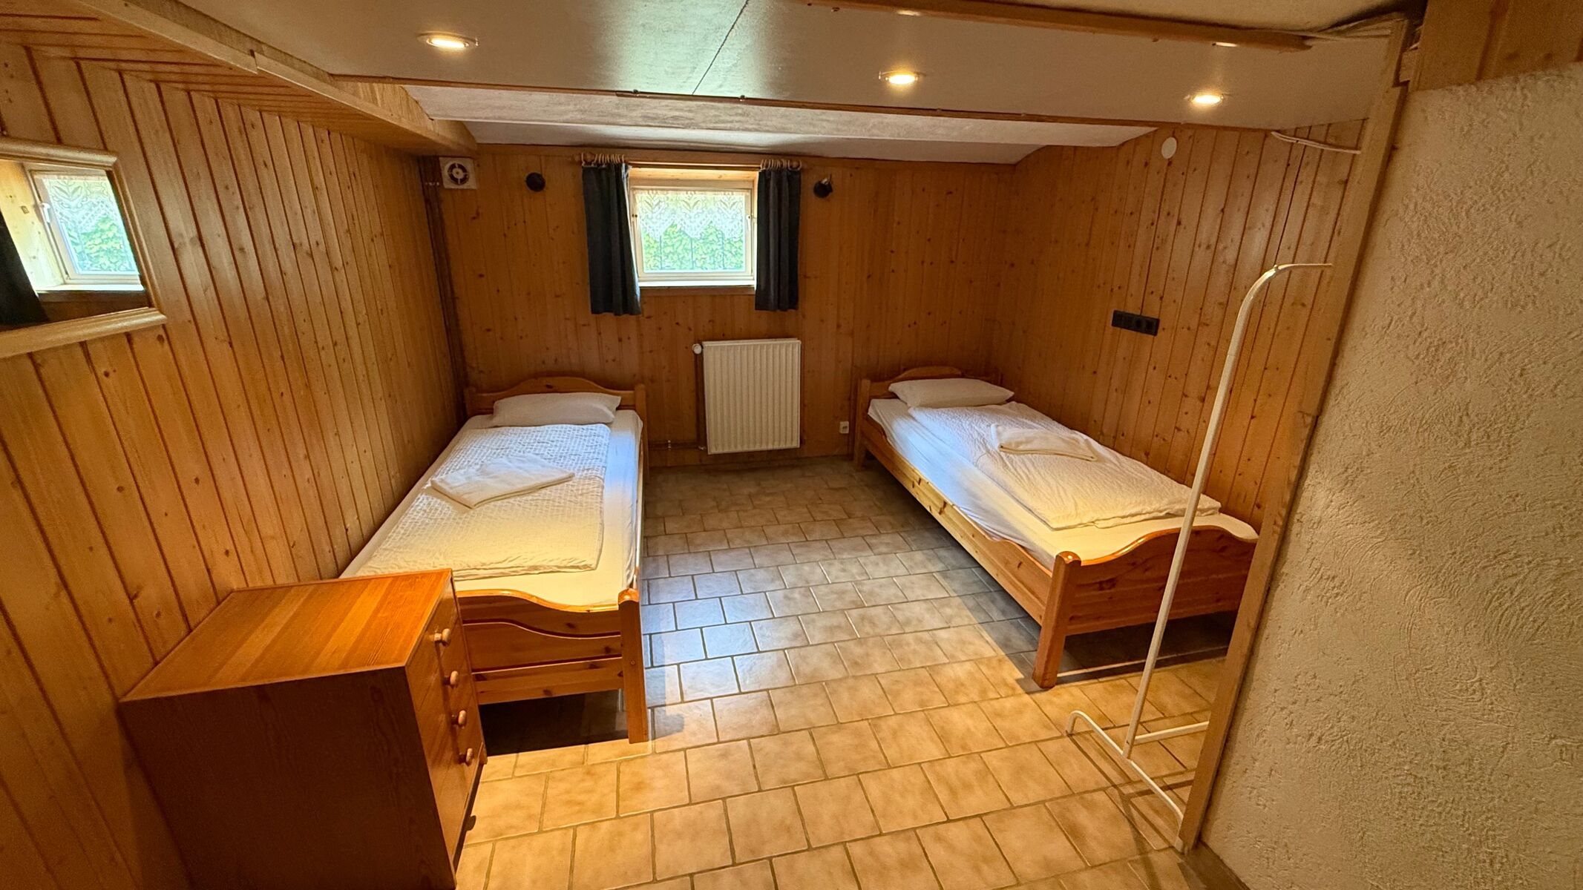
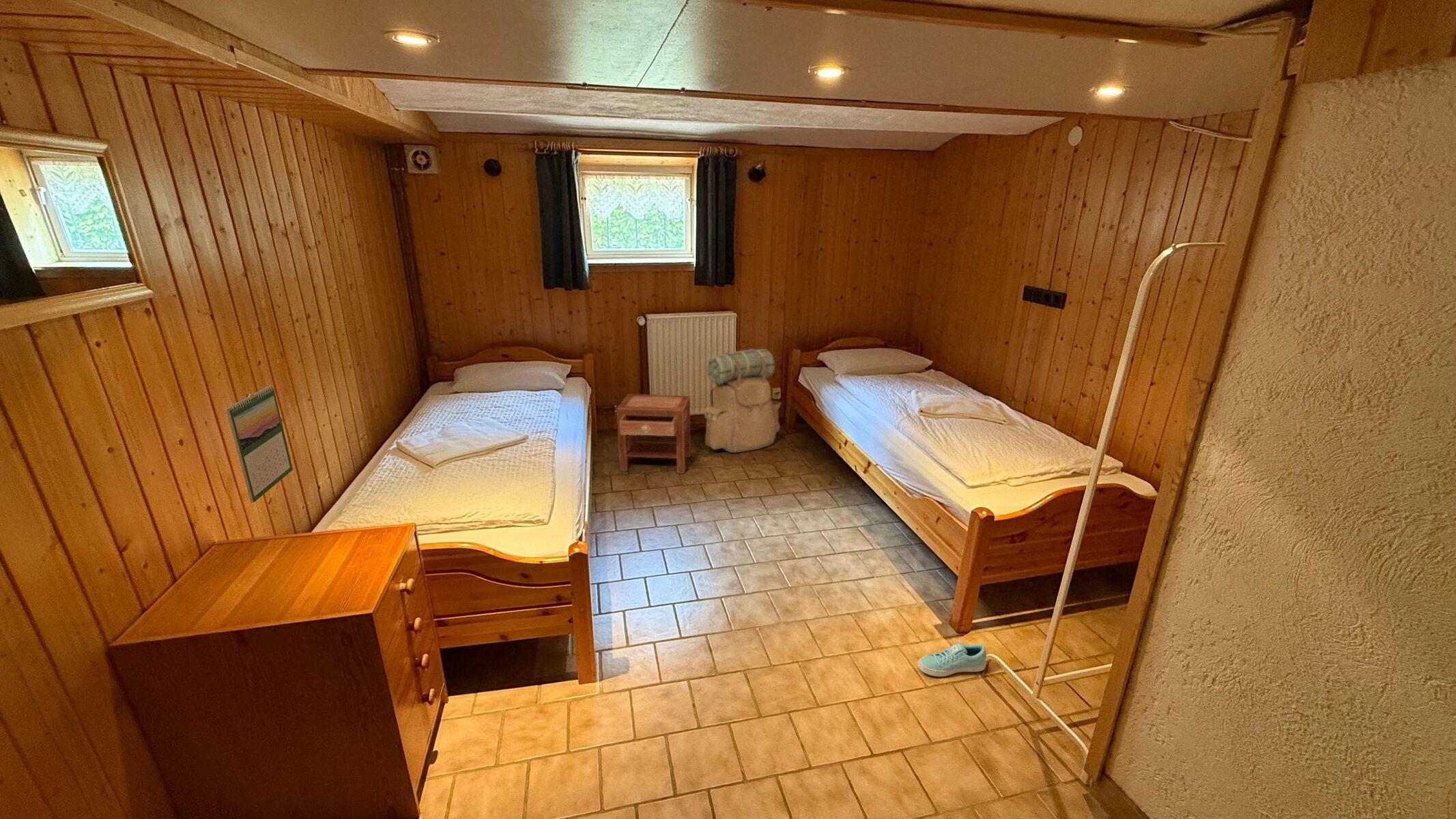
+ nightstand [616,394,691,474]
+ calendar [226,385,294,504]
+ sneaker [917,642,987,677]
+ backpack [704,348,782,453]
